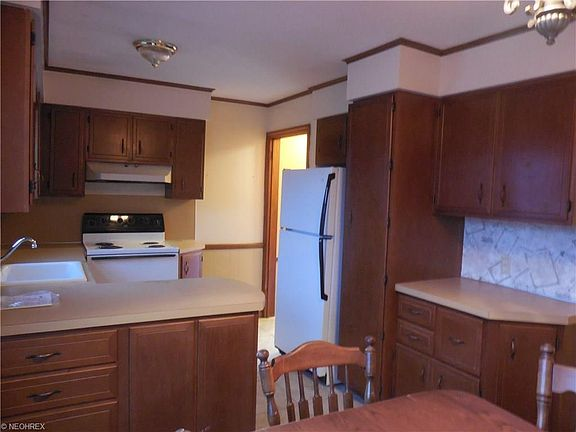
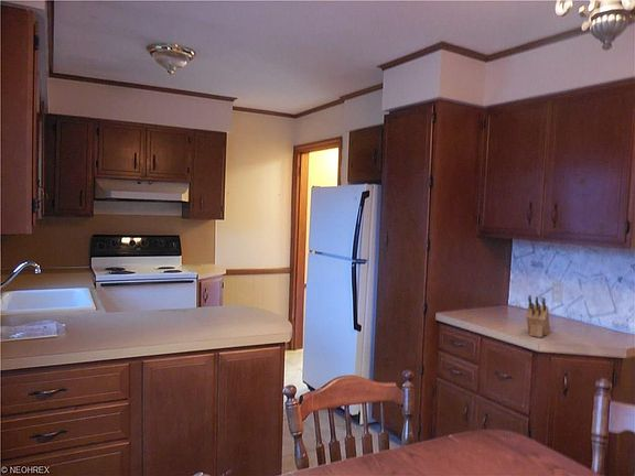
+ knife block [526,294,551,338]
